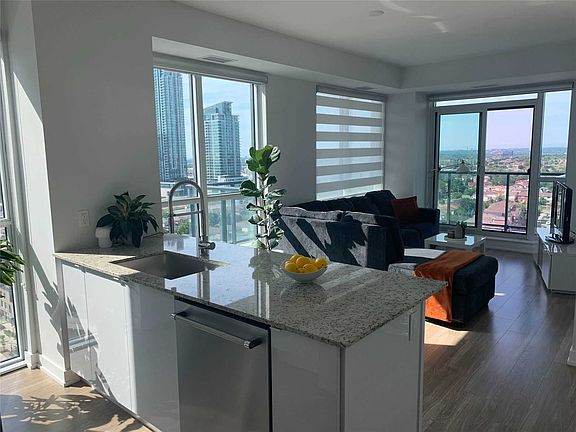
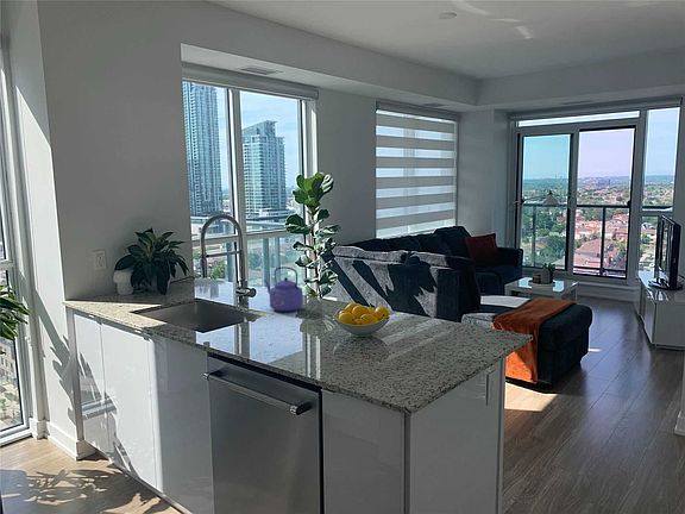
+ kettle [263,265,304,313]
